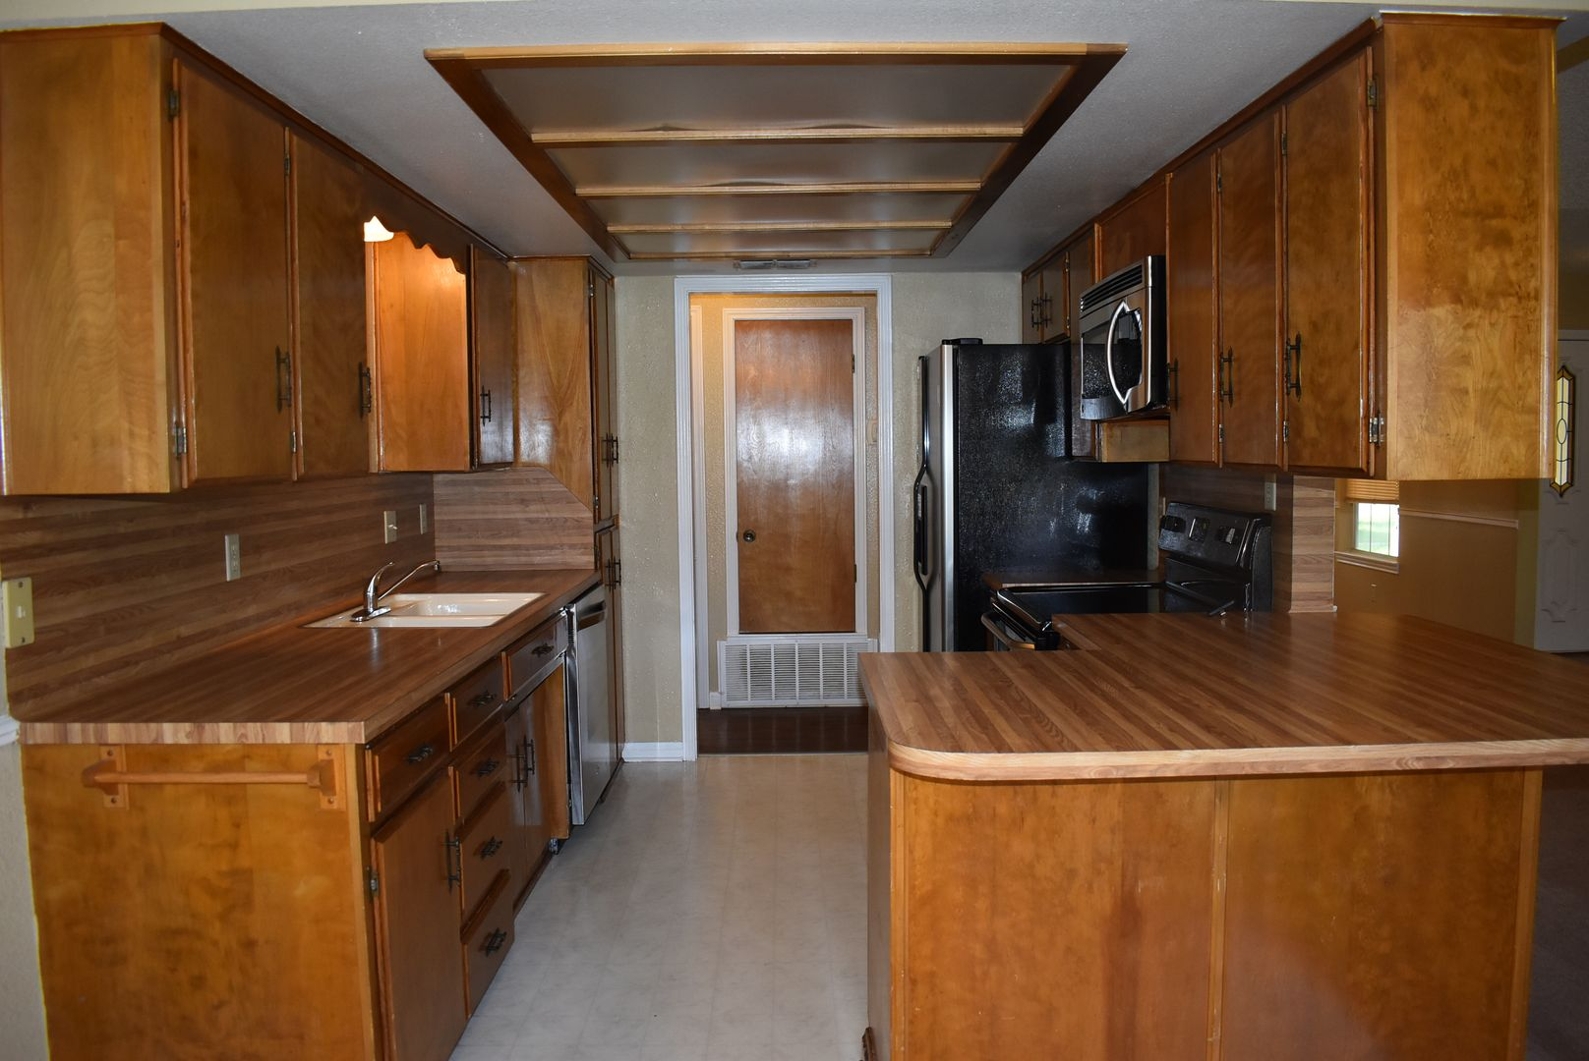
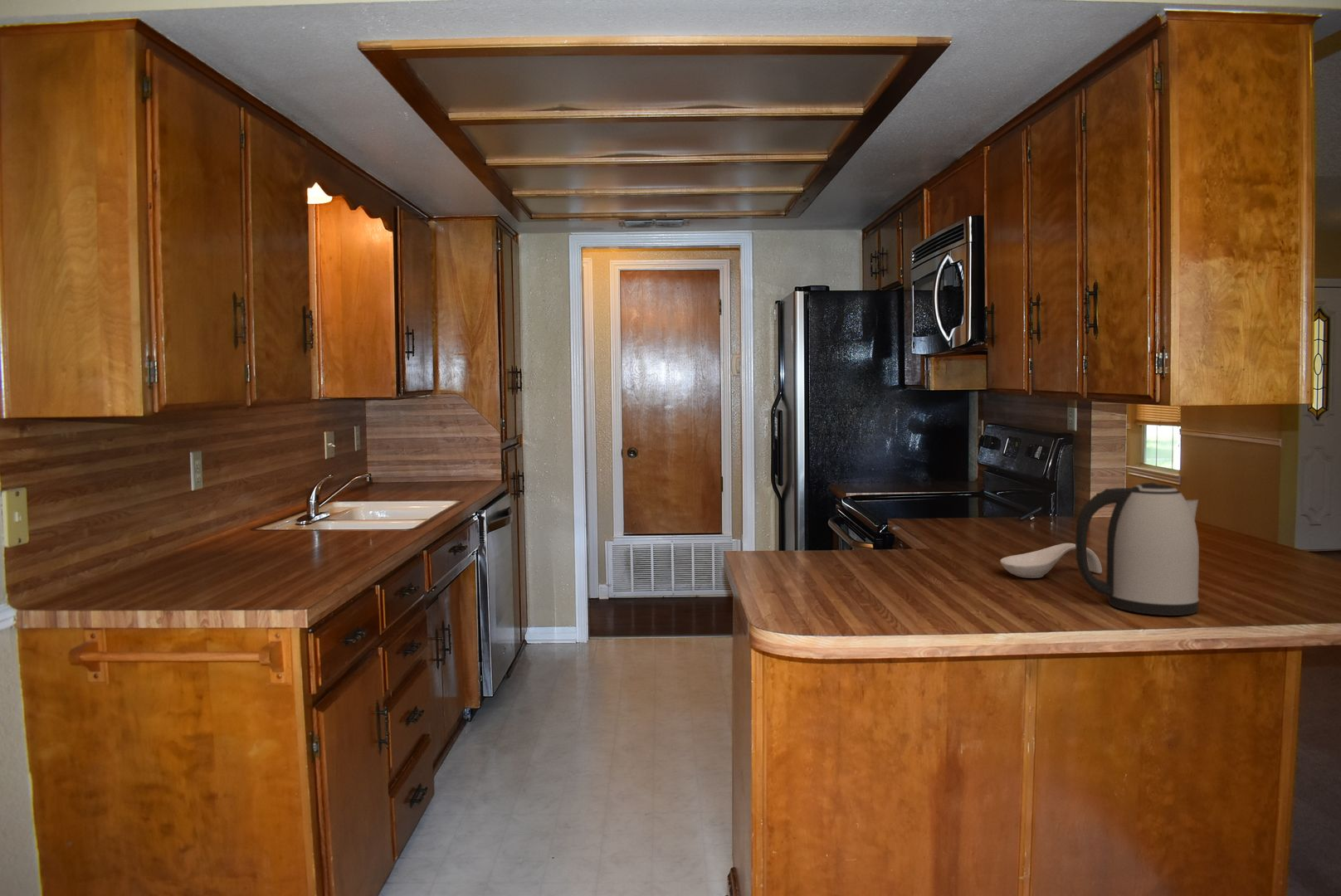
+ spoon rest [999,543,1103,579]
+ kettle [1075,482,1200,616]
